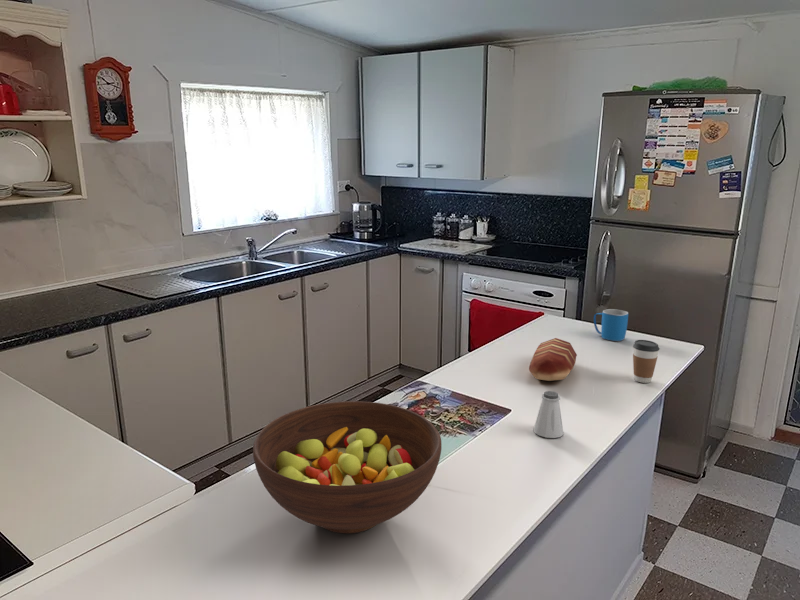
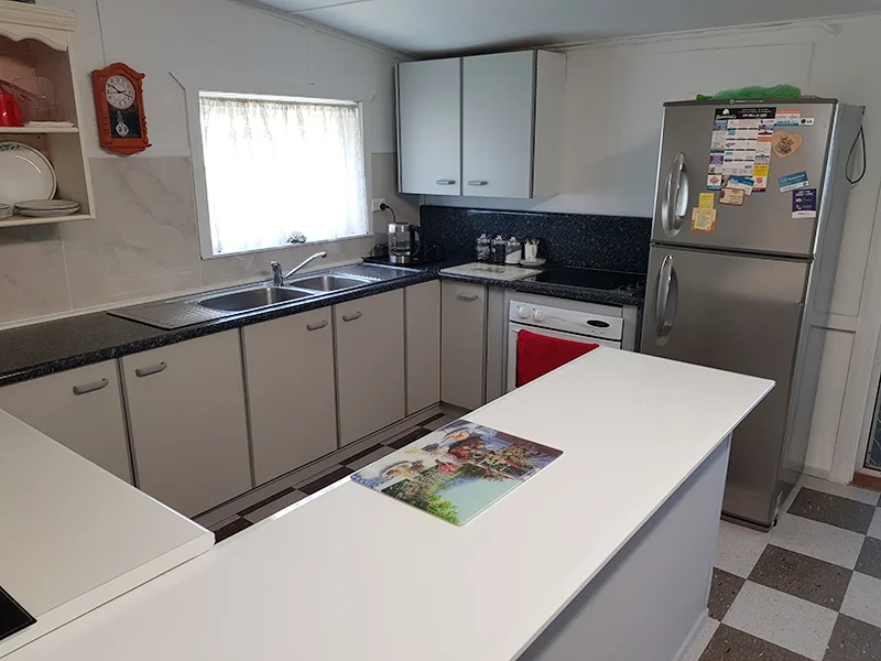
- coffee cup [632,339,660,384]
- mug [593,308,629,342]
- fruit bowl [252,400,442,534]
- saltshaker [533,390,564,439]
- bread loaf [528,337,578,382]
